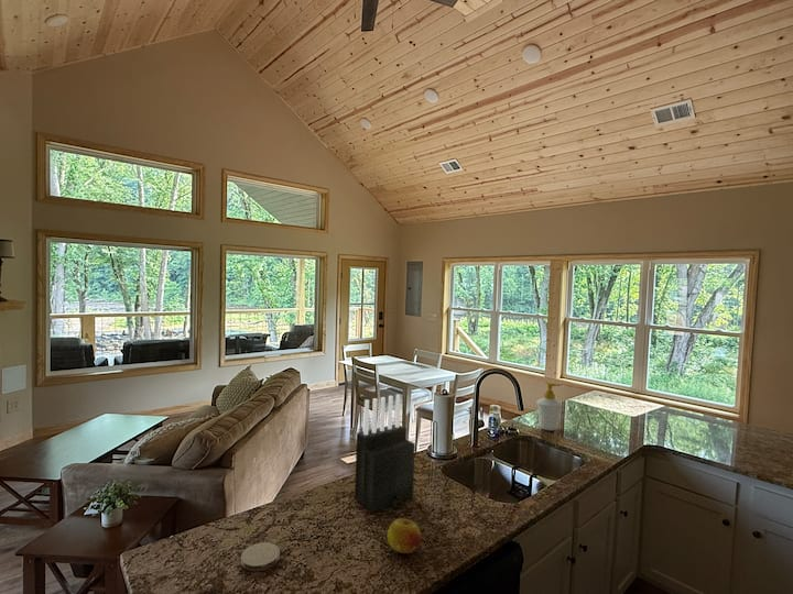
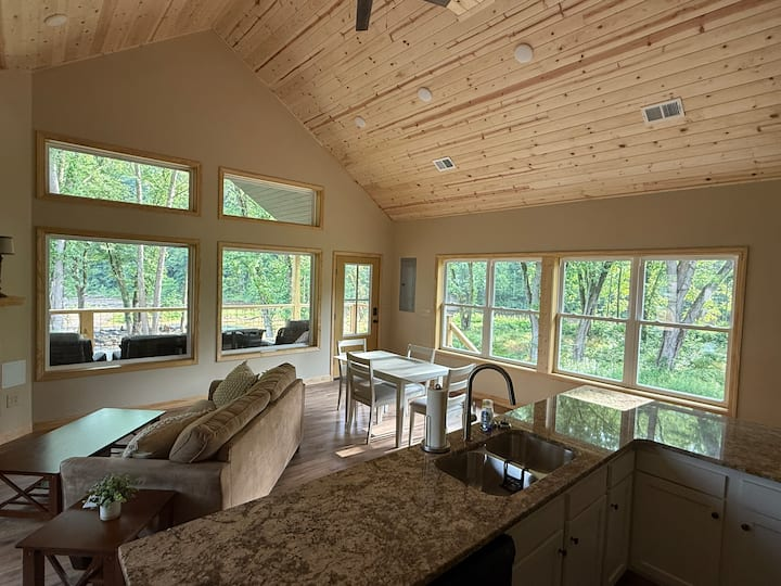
- fruit [387,517,422,554]
- coaster [240,541,281,572]
- soap bottle [535,381,563,431]
- knife block [354,393,416,514]
